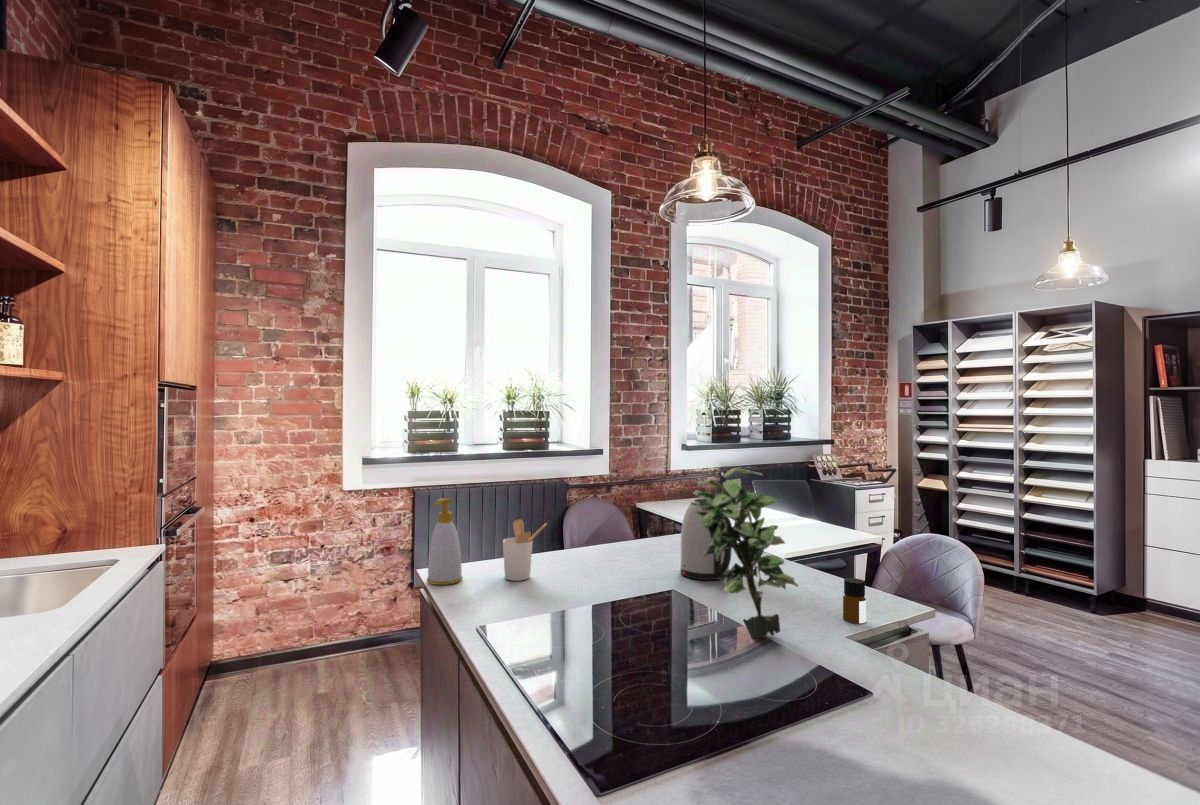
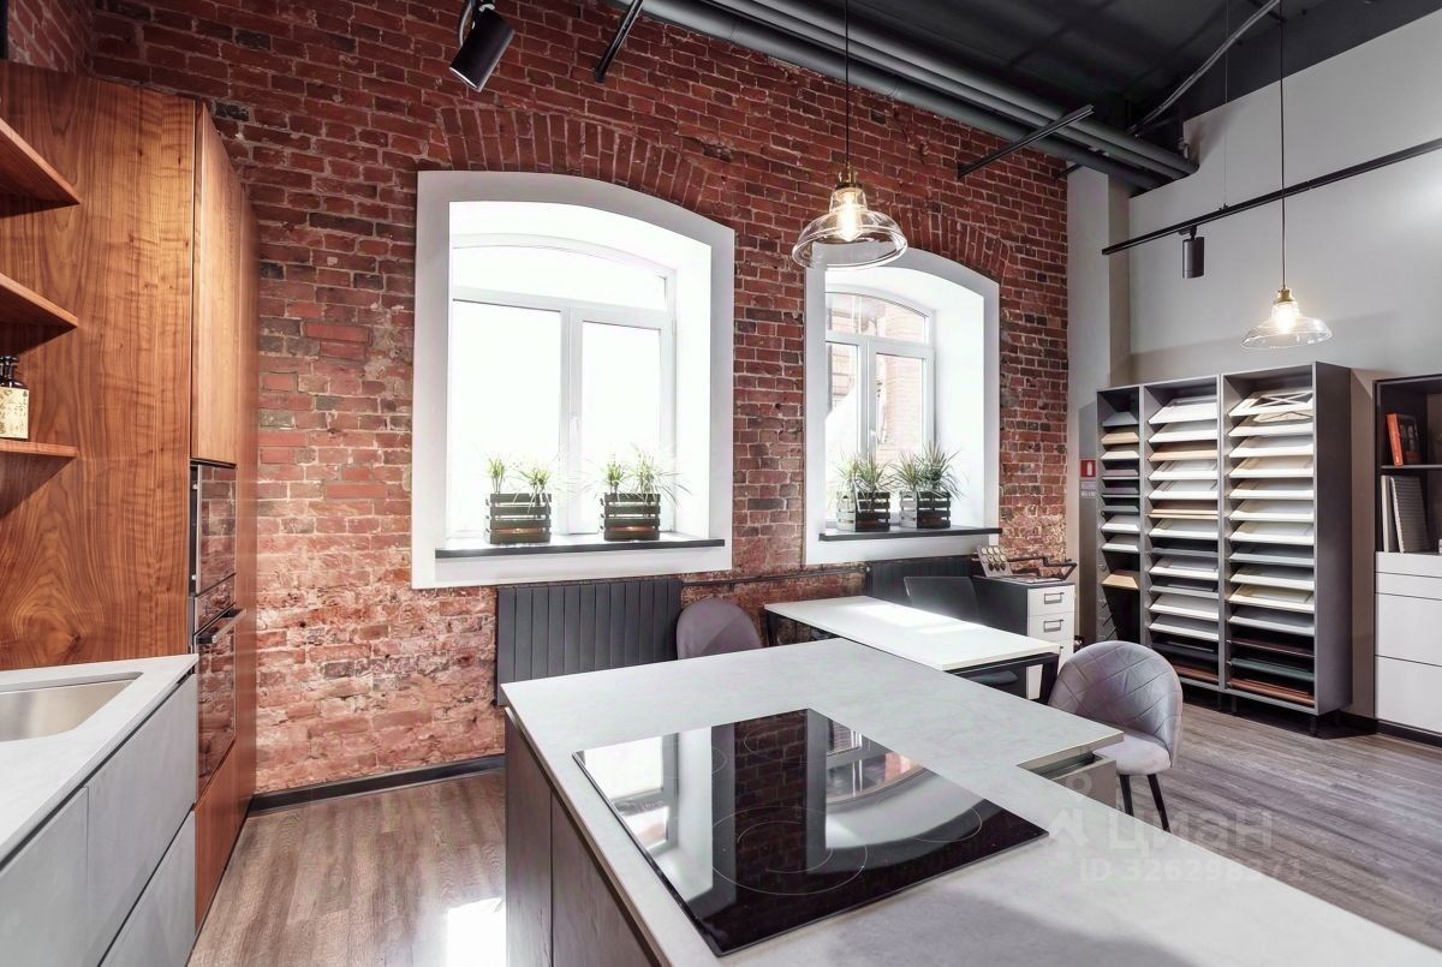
- utensil holder [502,518,548,582]
- soap bottle [426,497,464,586]
- bottle [842,577,867,624]
- kettle [679,498,733,581]
- potted plant [690,466,799,639]
